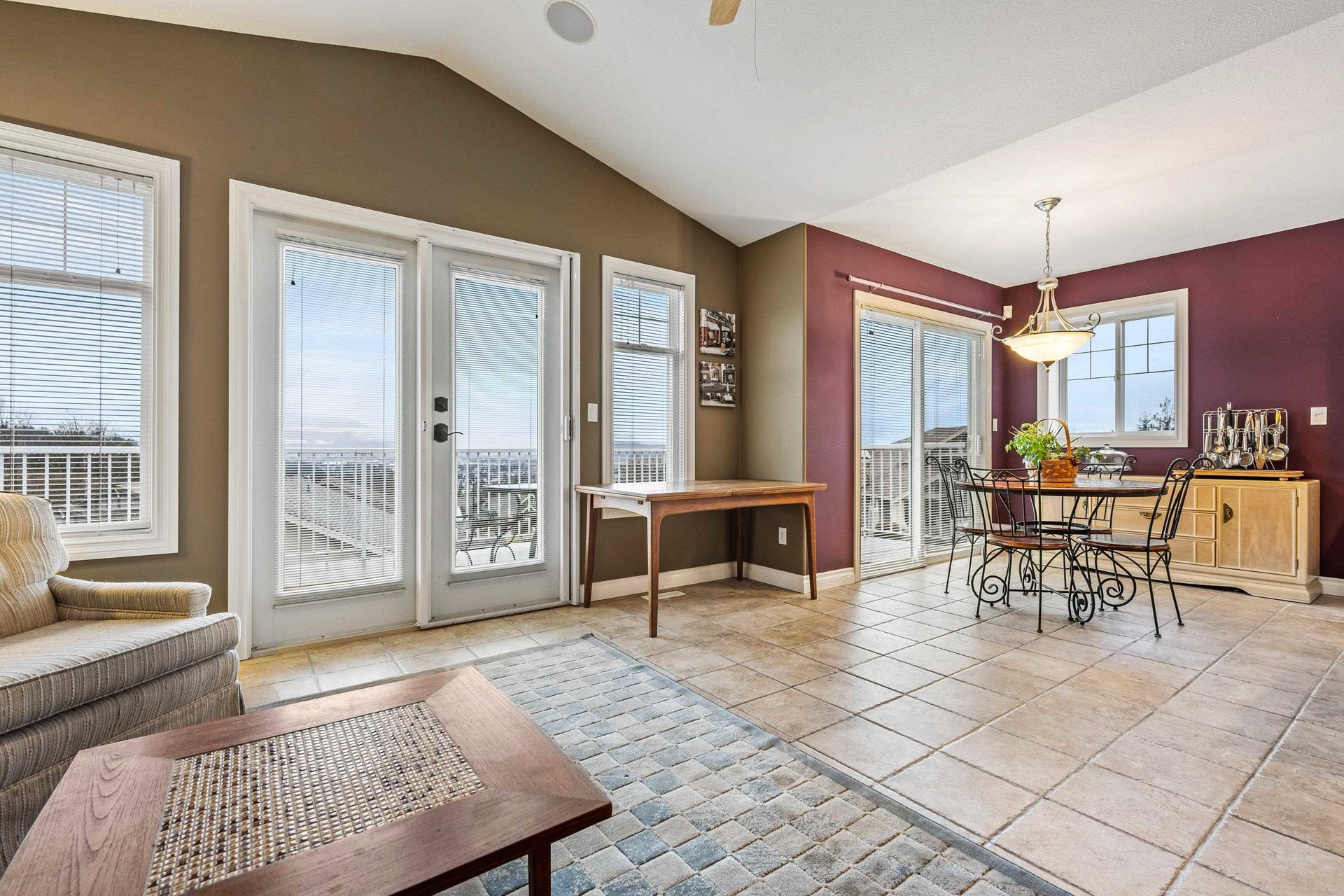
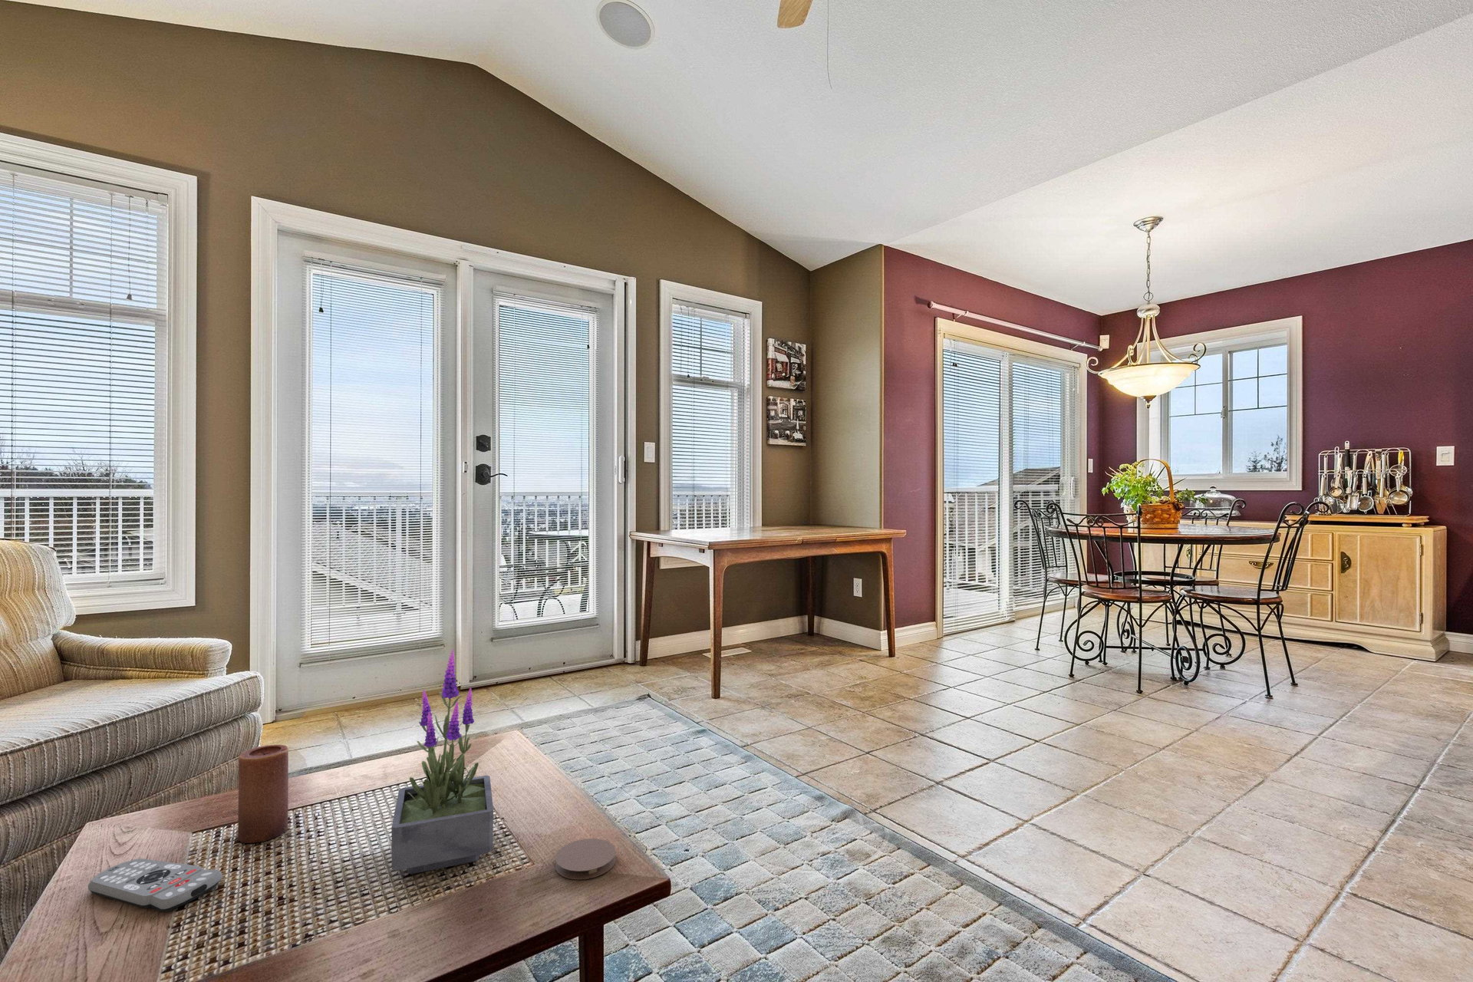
+ coaster [555,837,617,880]
+ potted plant [390,649,494,875]
+ remote control [88,858,224,913]
+ candle [237,744,289,844]
